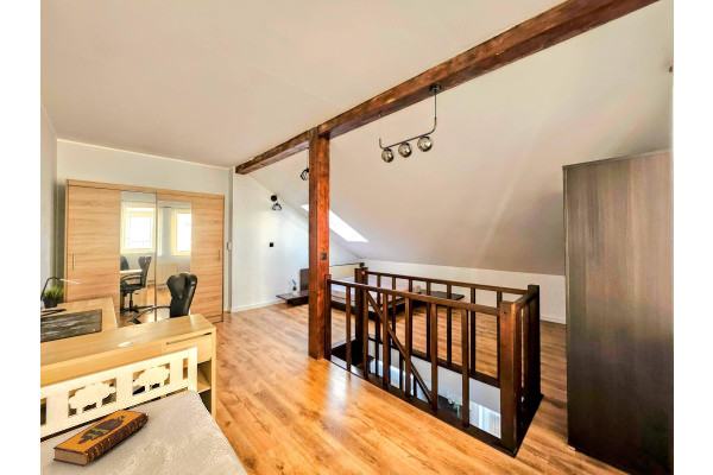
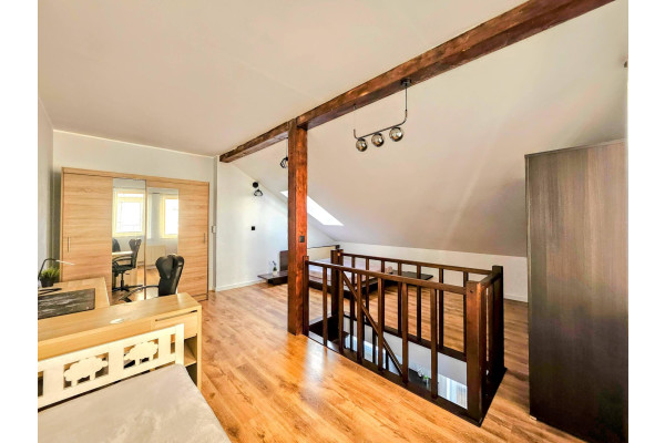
- hardback book [51,408,150,468]
